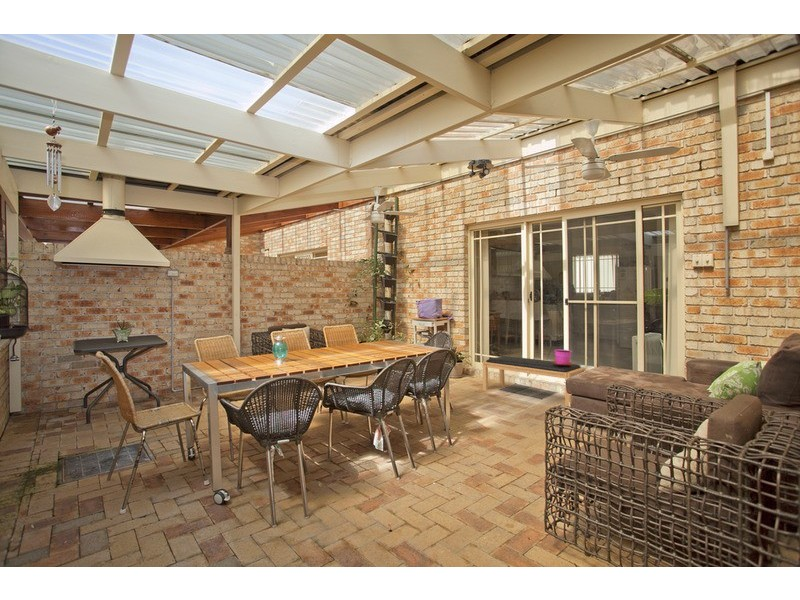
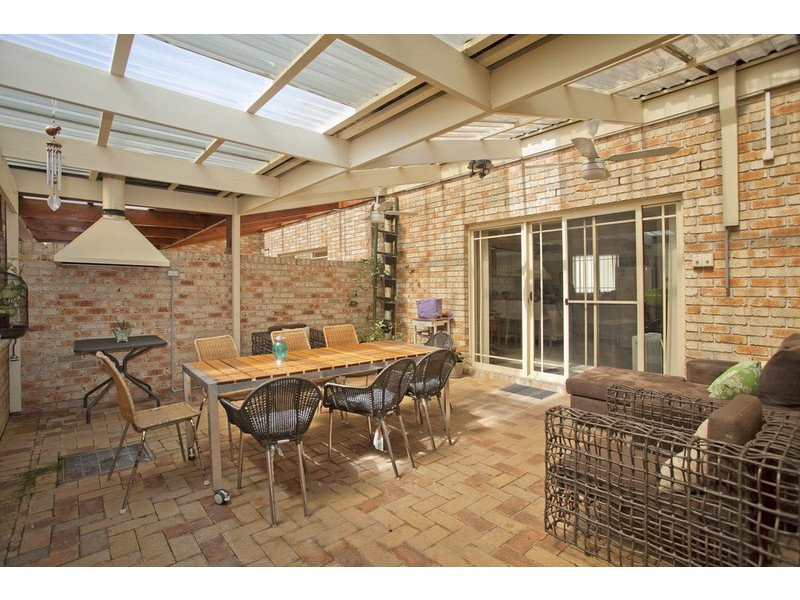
- planter pot [551,349,574,366]
- bench [482,355,587,407]
